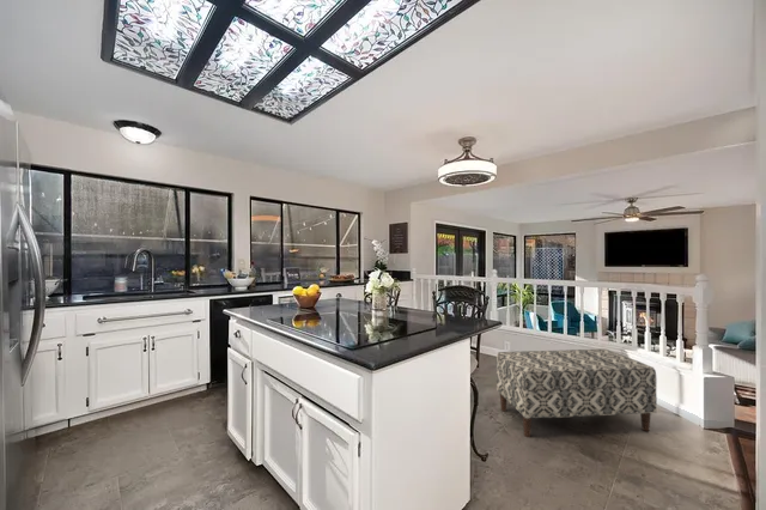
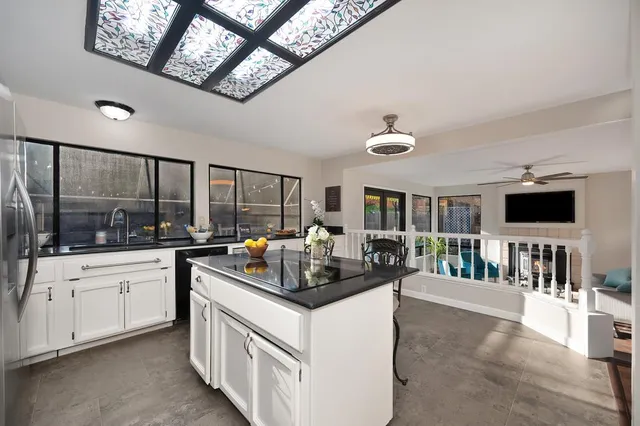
- bench [496,348,658,438]
